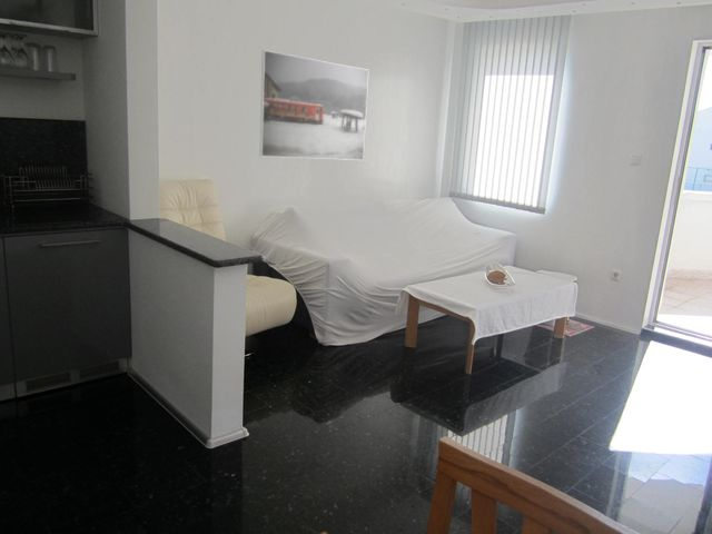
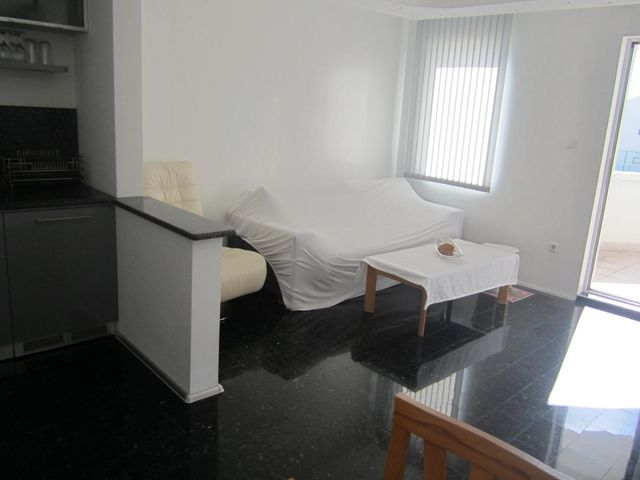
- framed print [258,49,369,161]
